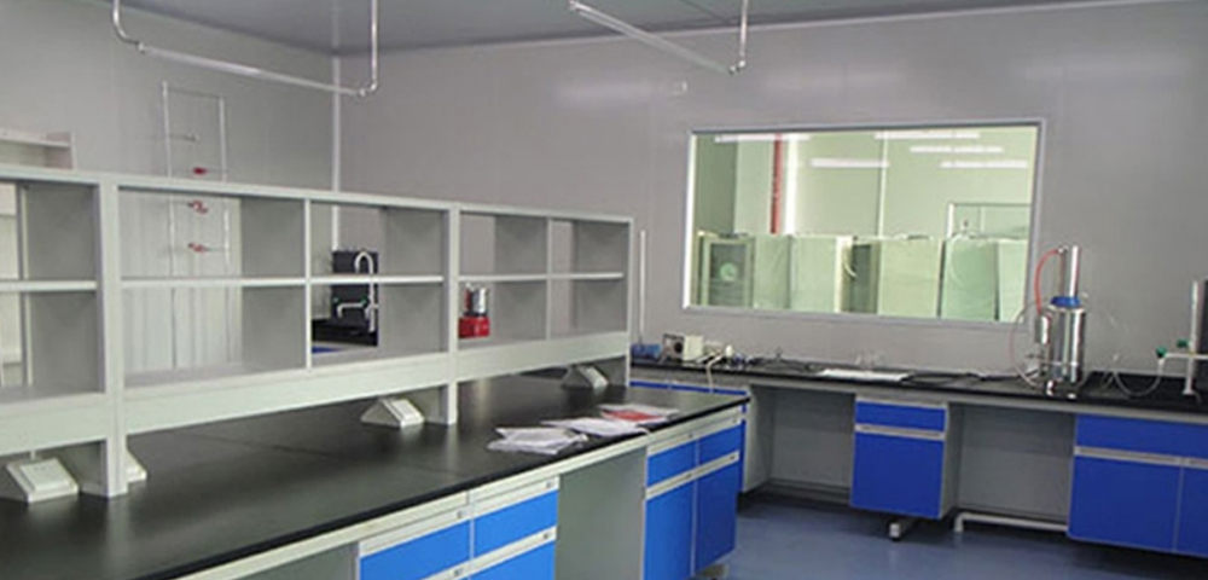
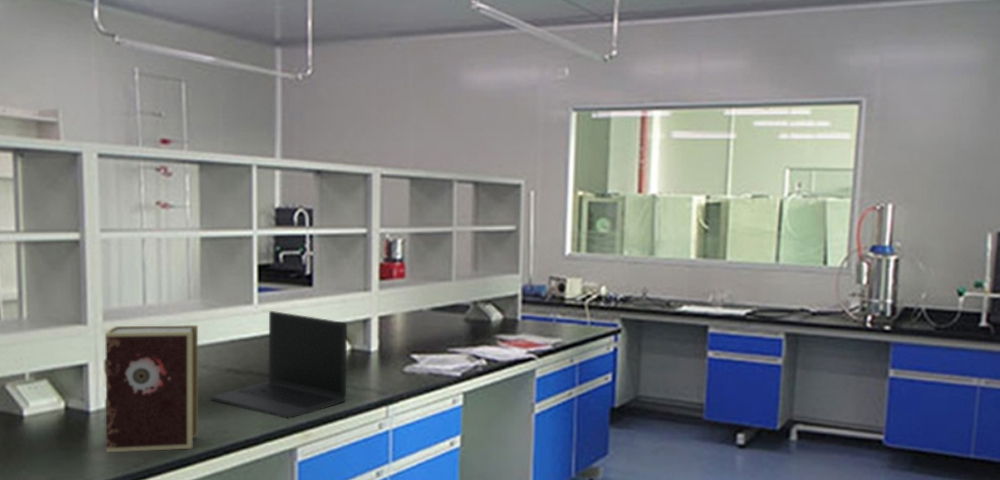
+ laptop [210,310,348,419]
+ book [104,324,199,453]
